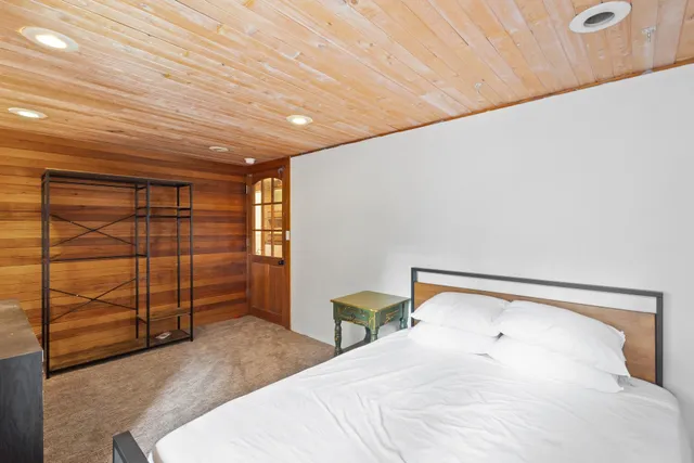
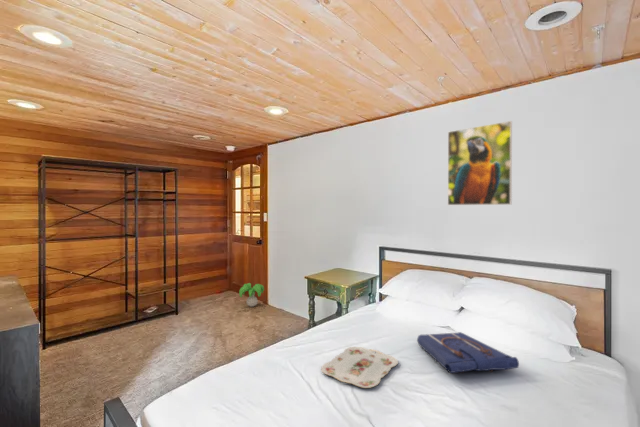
+ serving tray [320,346,399,389]
+ decorative plant [238,282,265,308]
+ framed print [447,120,513,206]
+ tote bag [416,331,520,374]
